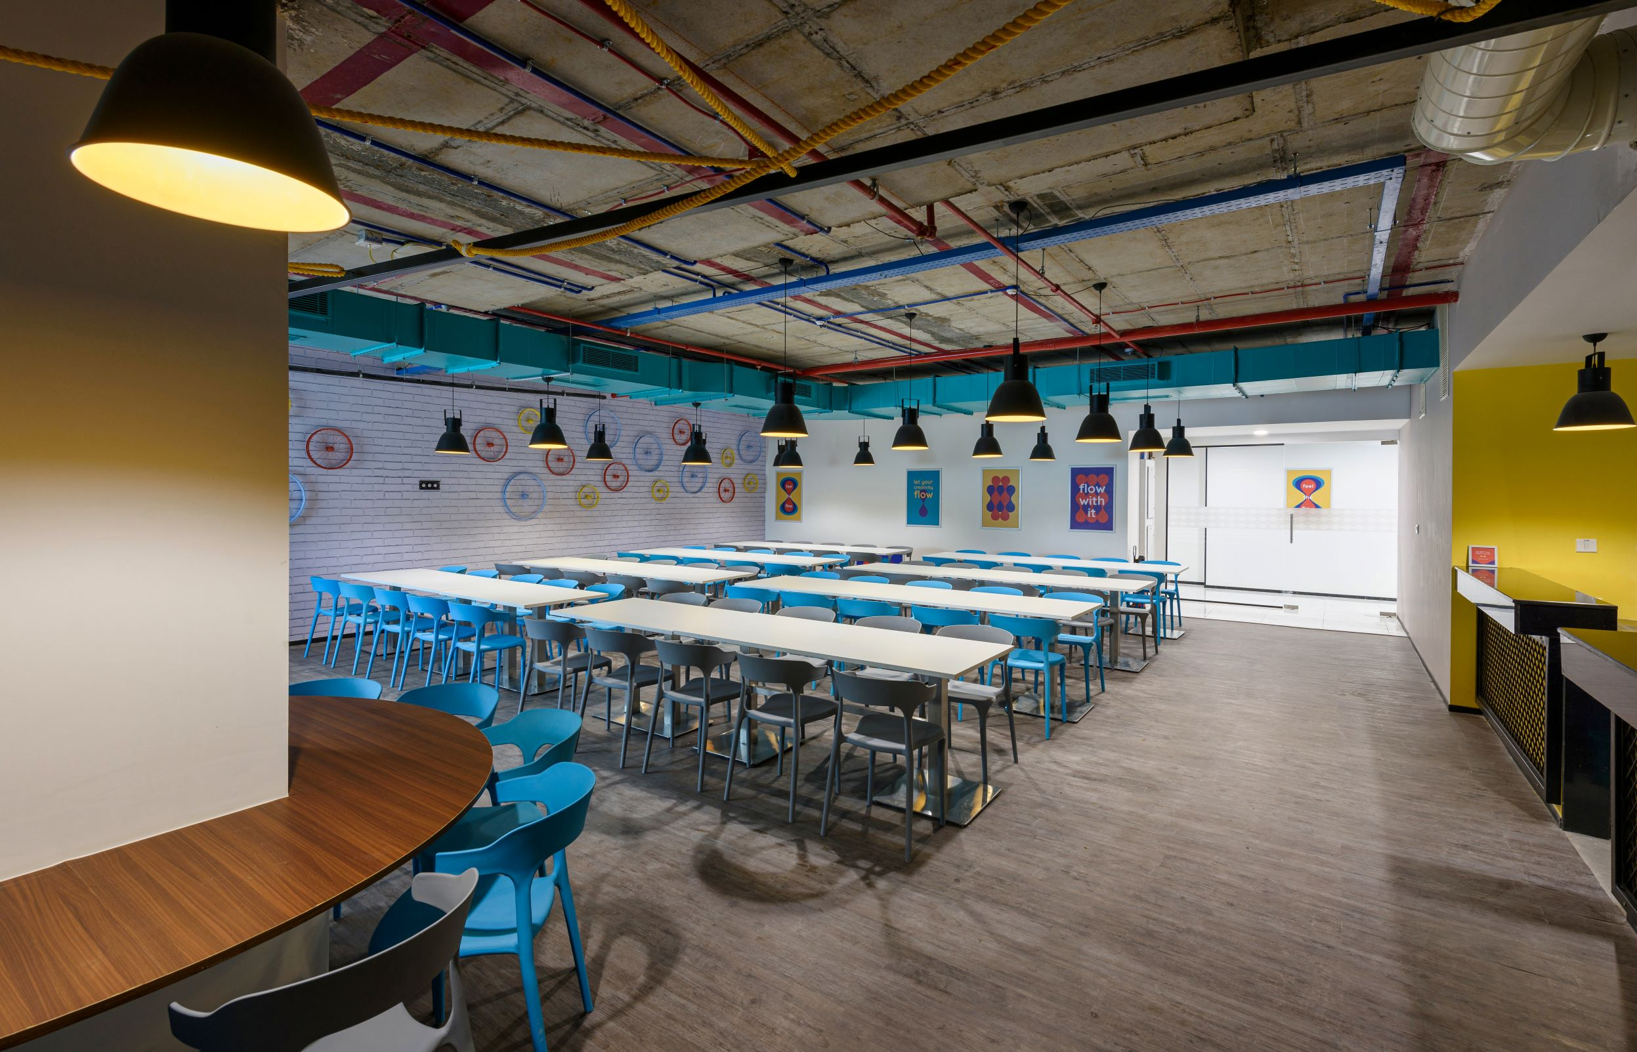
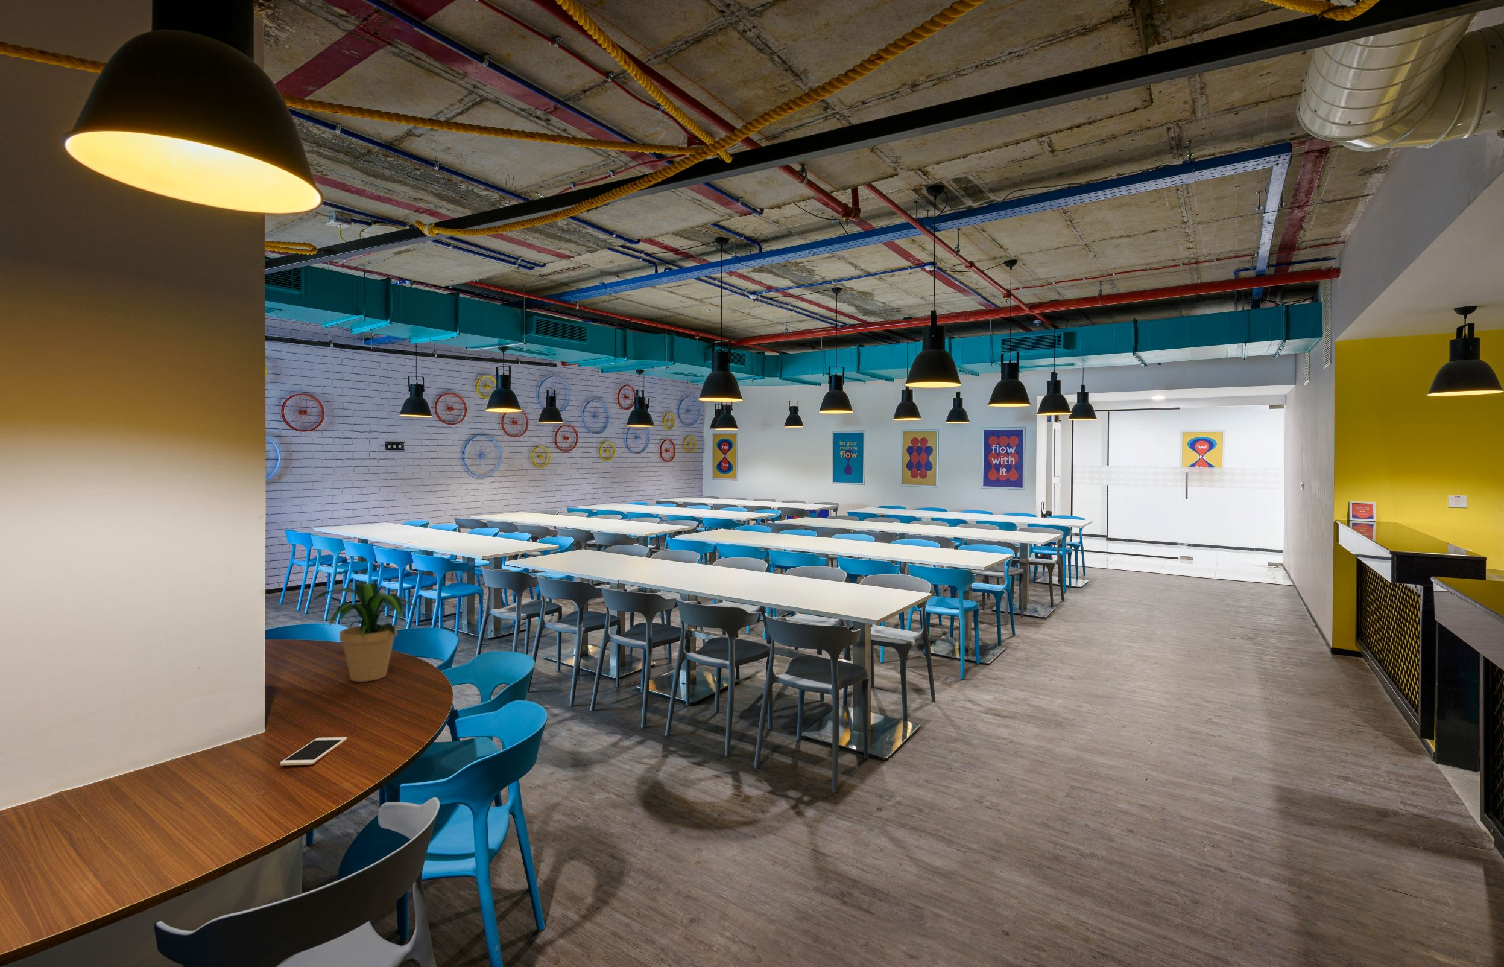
+ cell phone [280,737,347,765]
+ potted plant [306,581,426,682]
